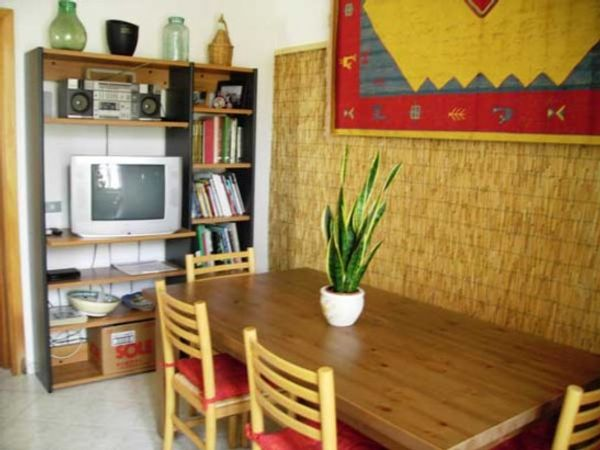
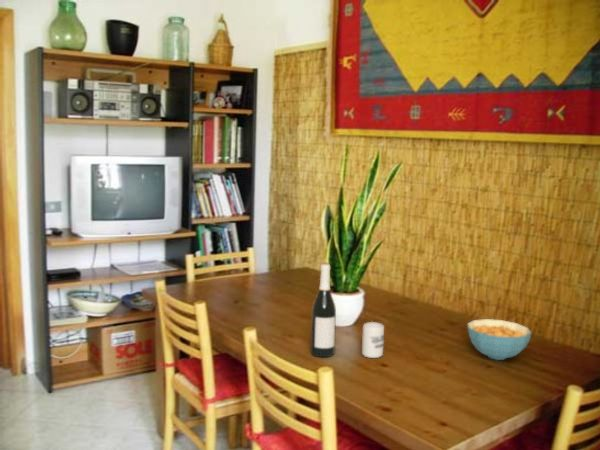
+ cereal bowl [466,318,532,361]
+ cup [361,321,385,359]
+ wine bottle [310,262,337,358]
